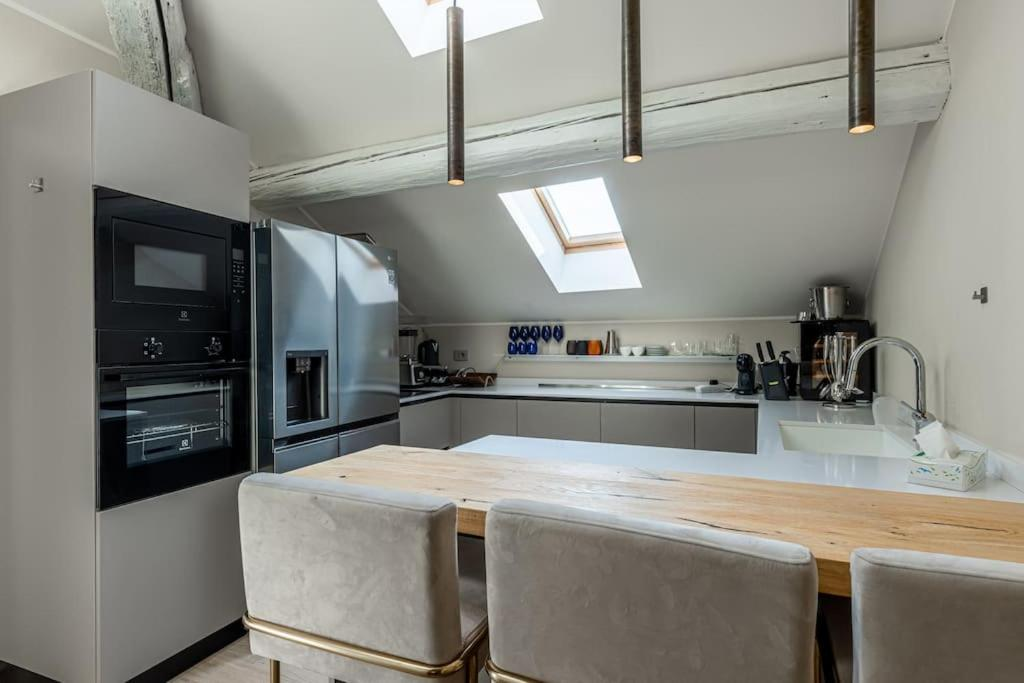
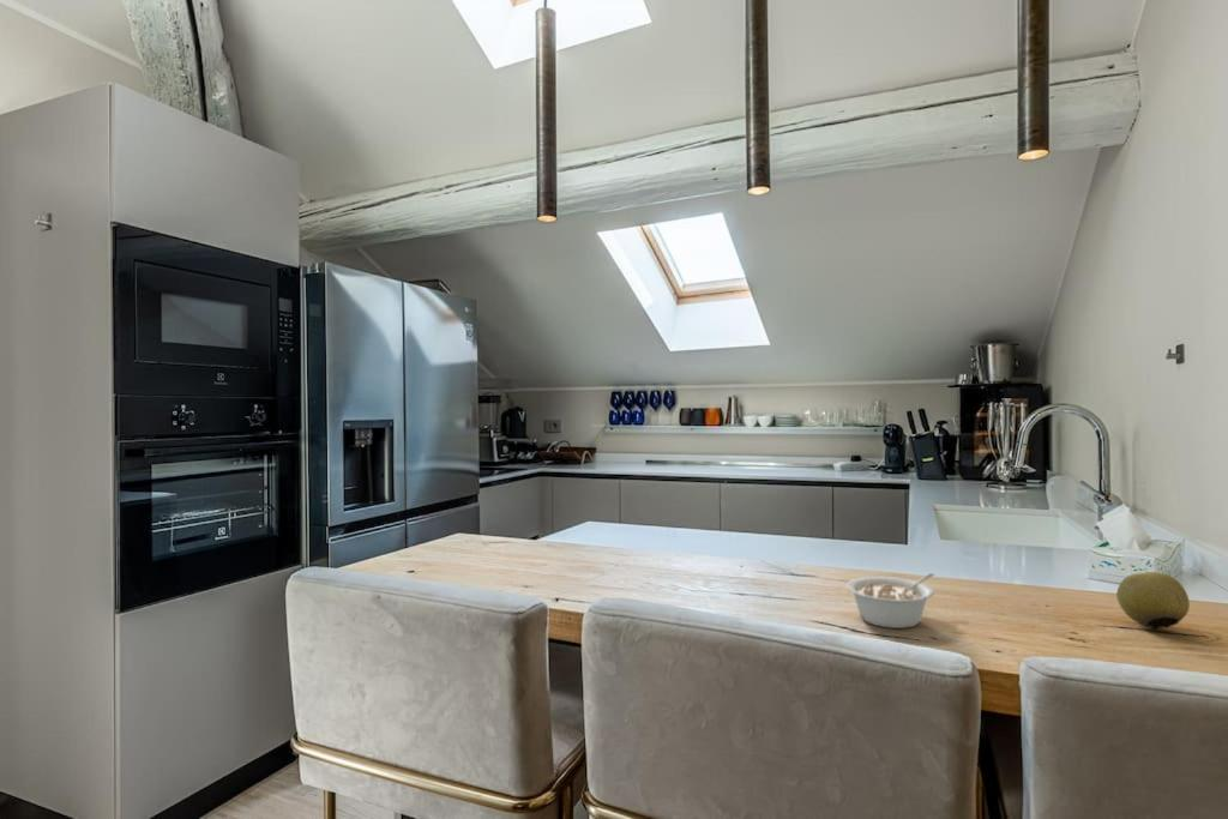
+ legume [845,572,935,630]
+ fruit [1115,571,1191,630]
